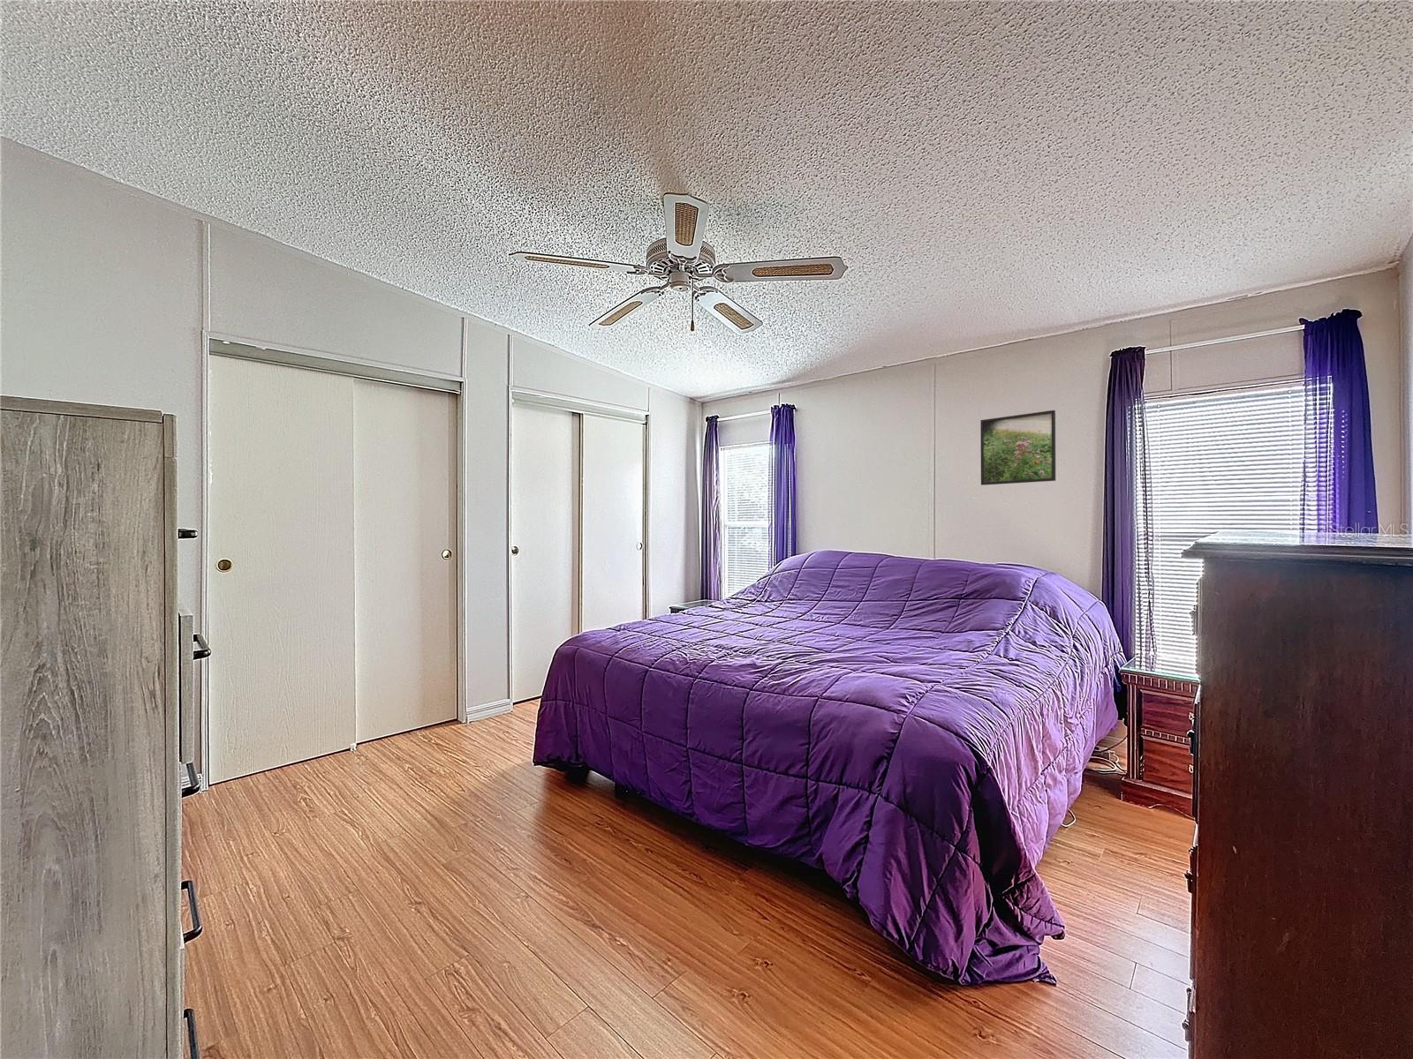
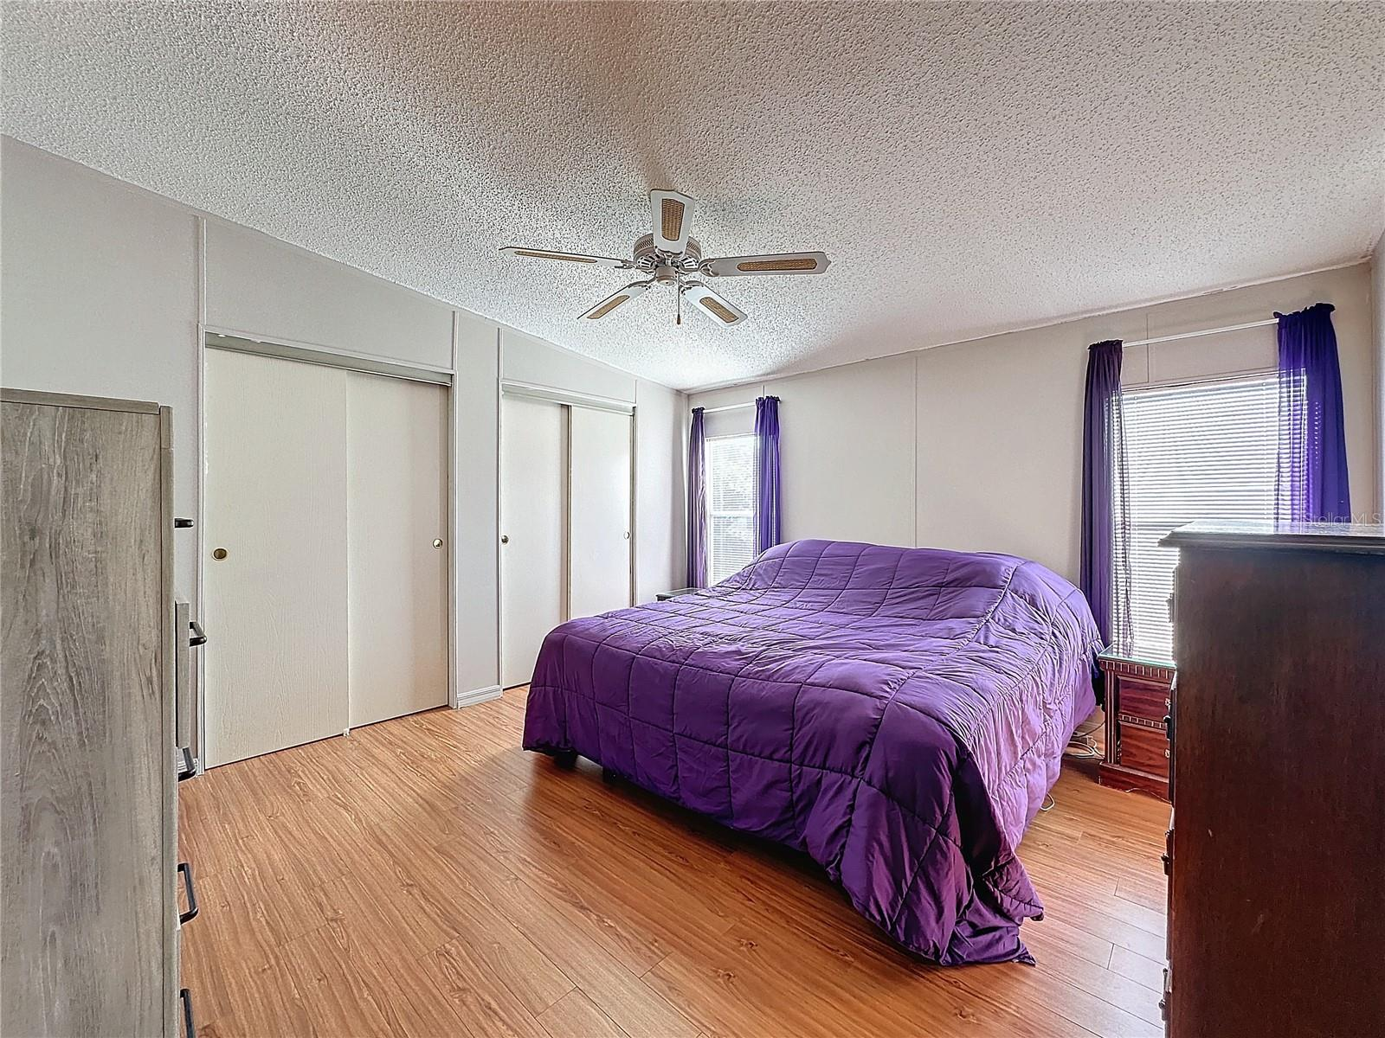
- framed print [979,409,1056,486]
